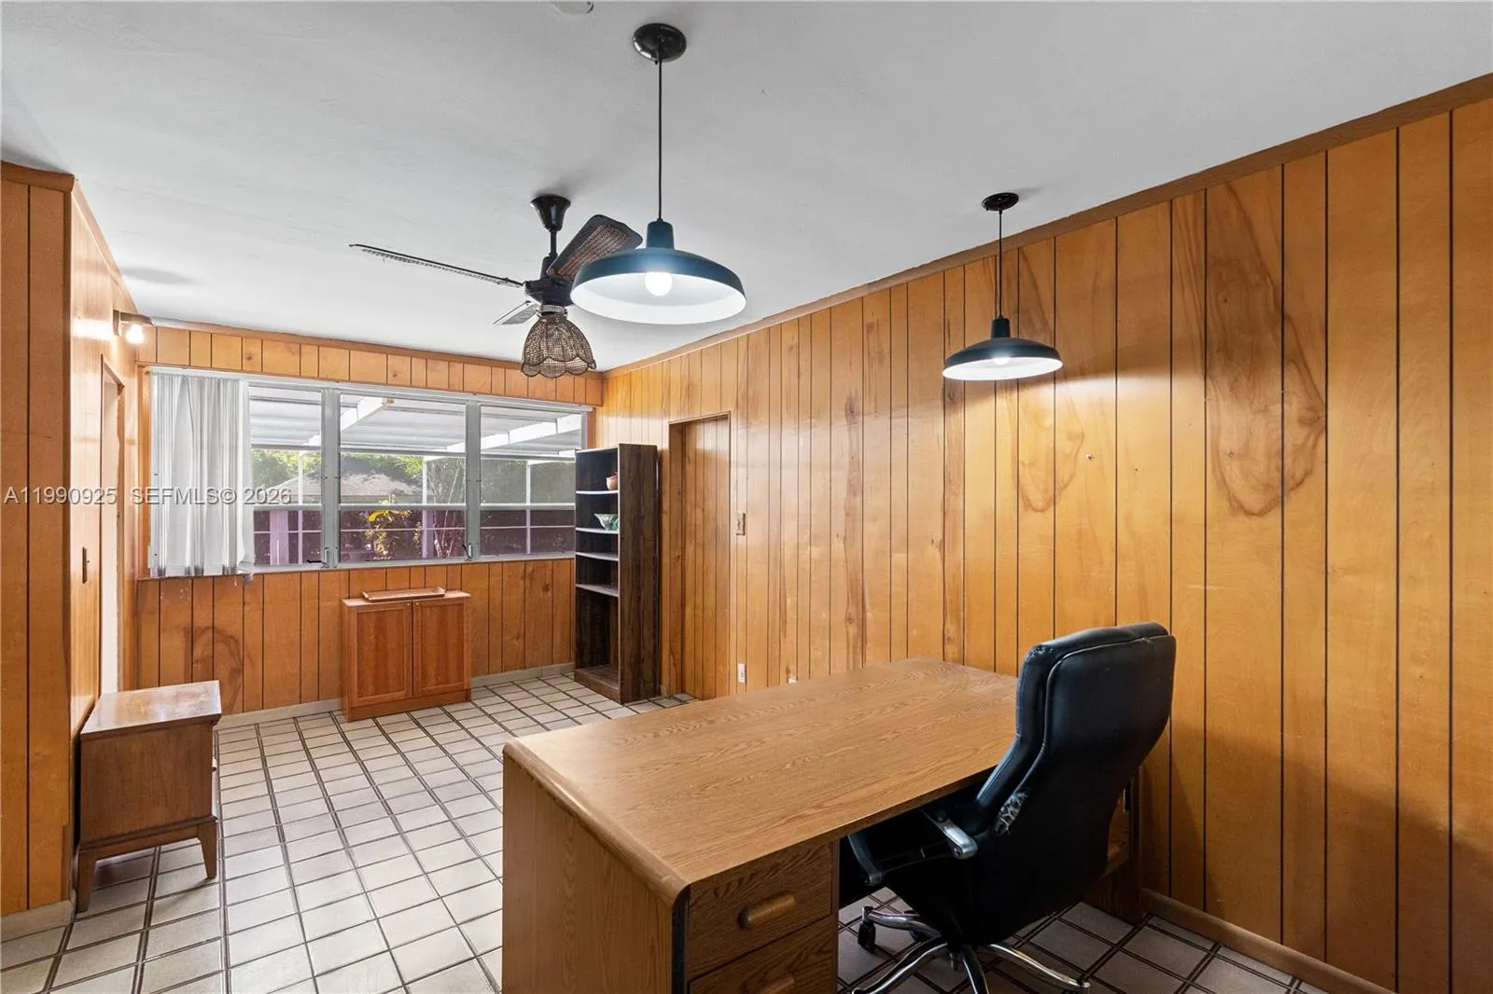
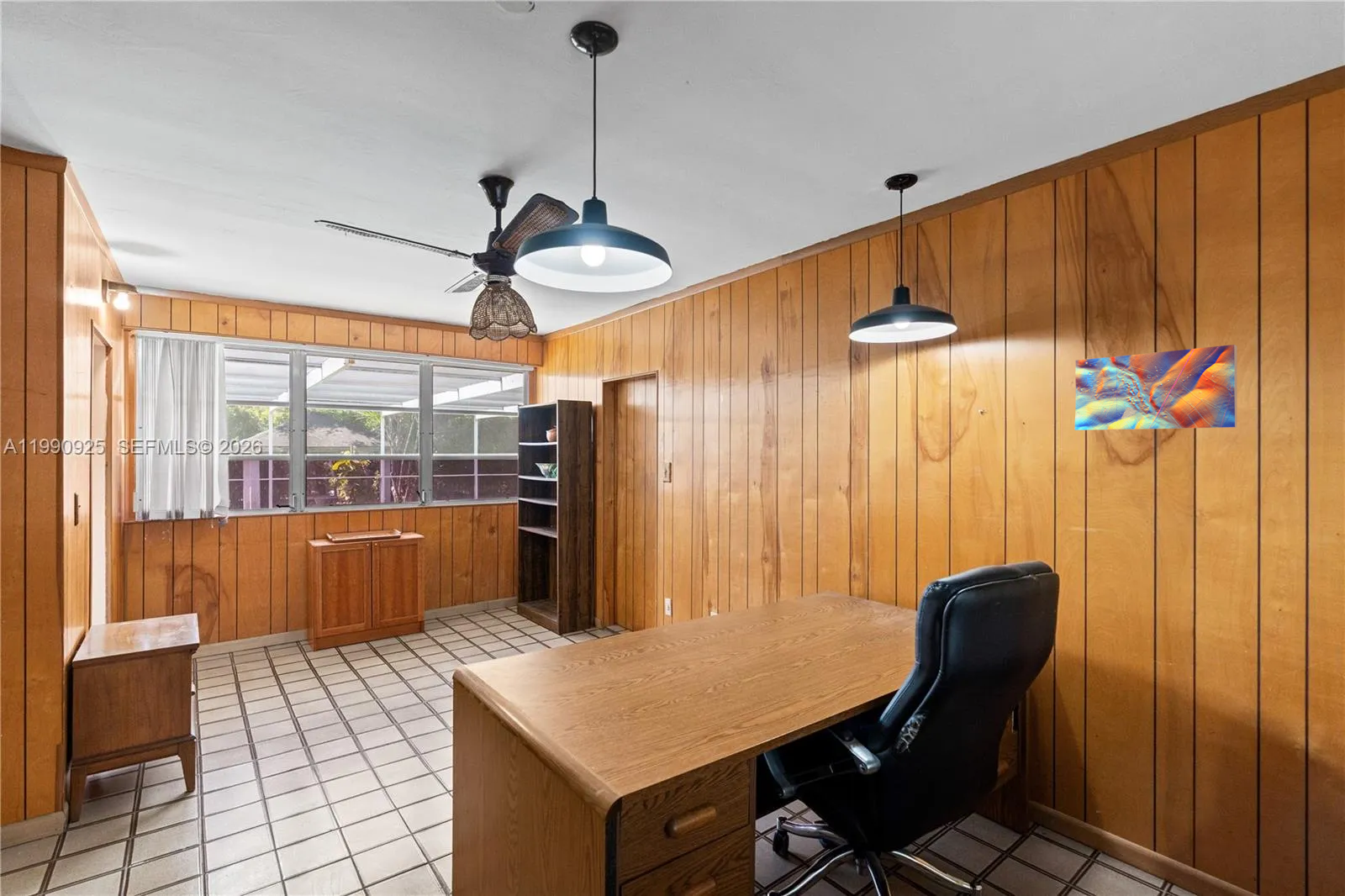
+ map [1074,344,1238,431]
